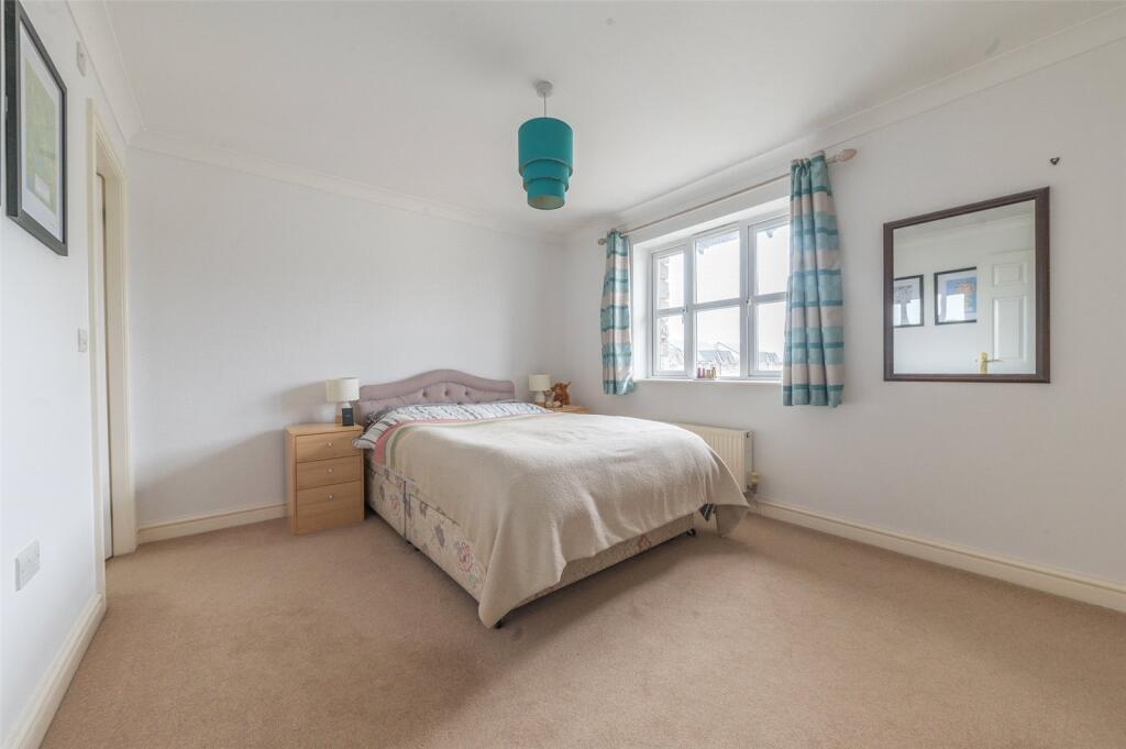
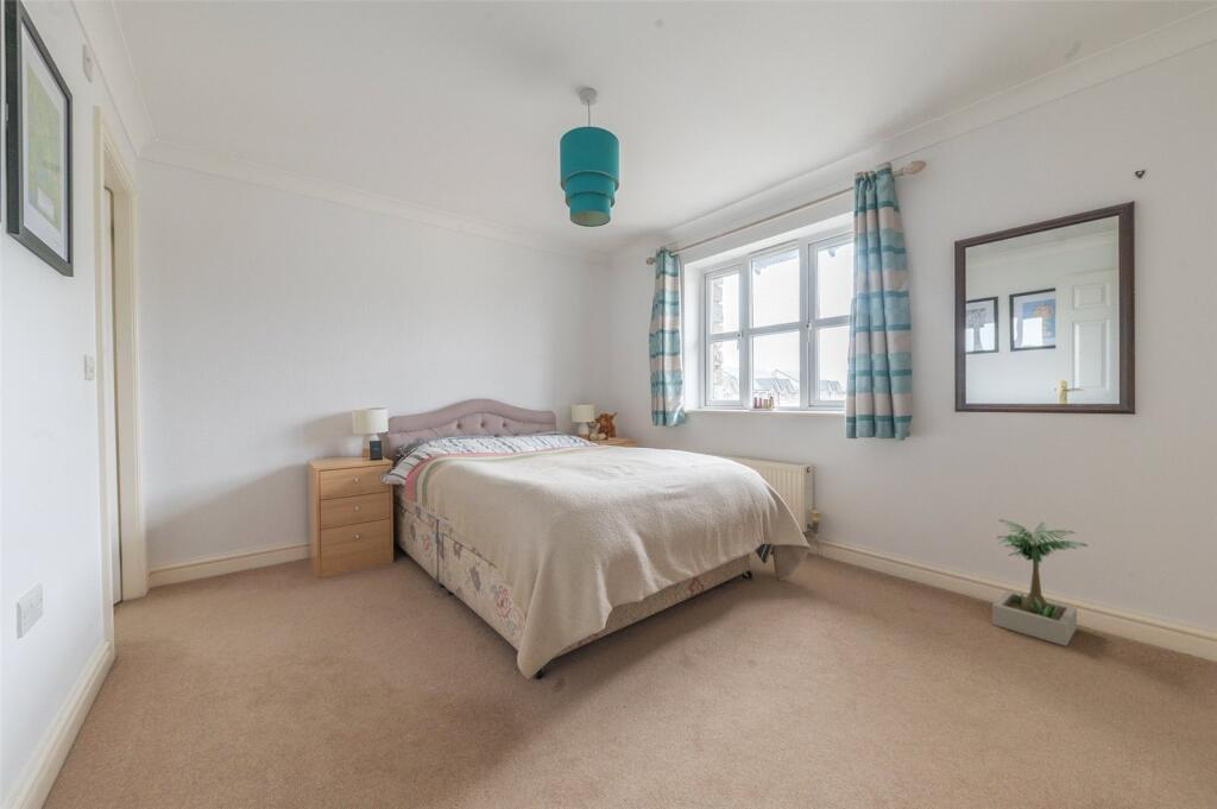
+ potted plant [991,518,1090,647]
